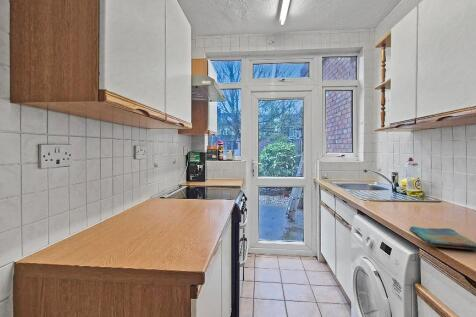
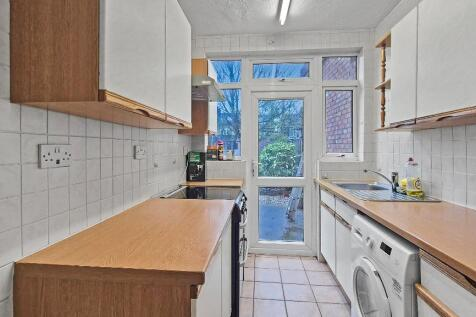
- dish towel [409,225,476,251]
